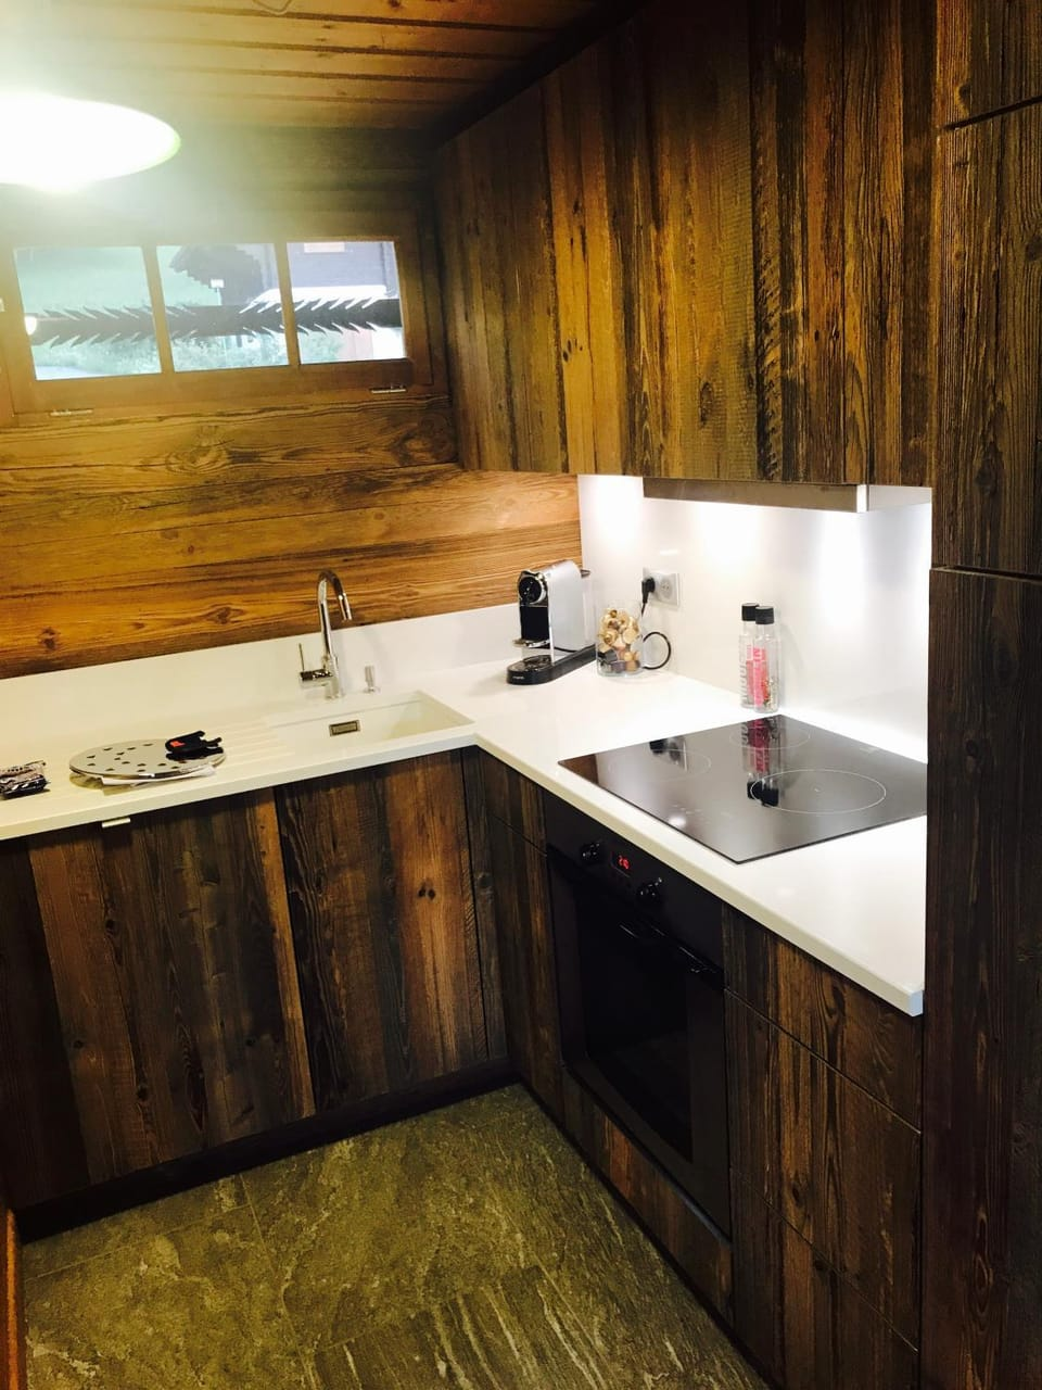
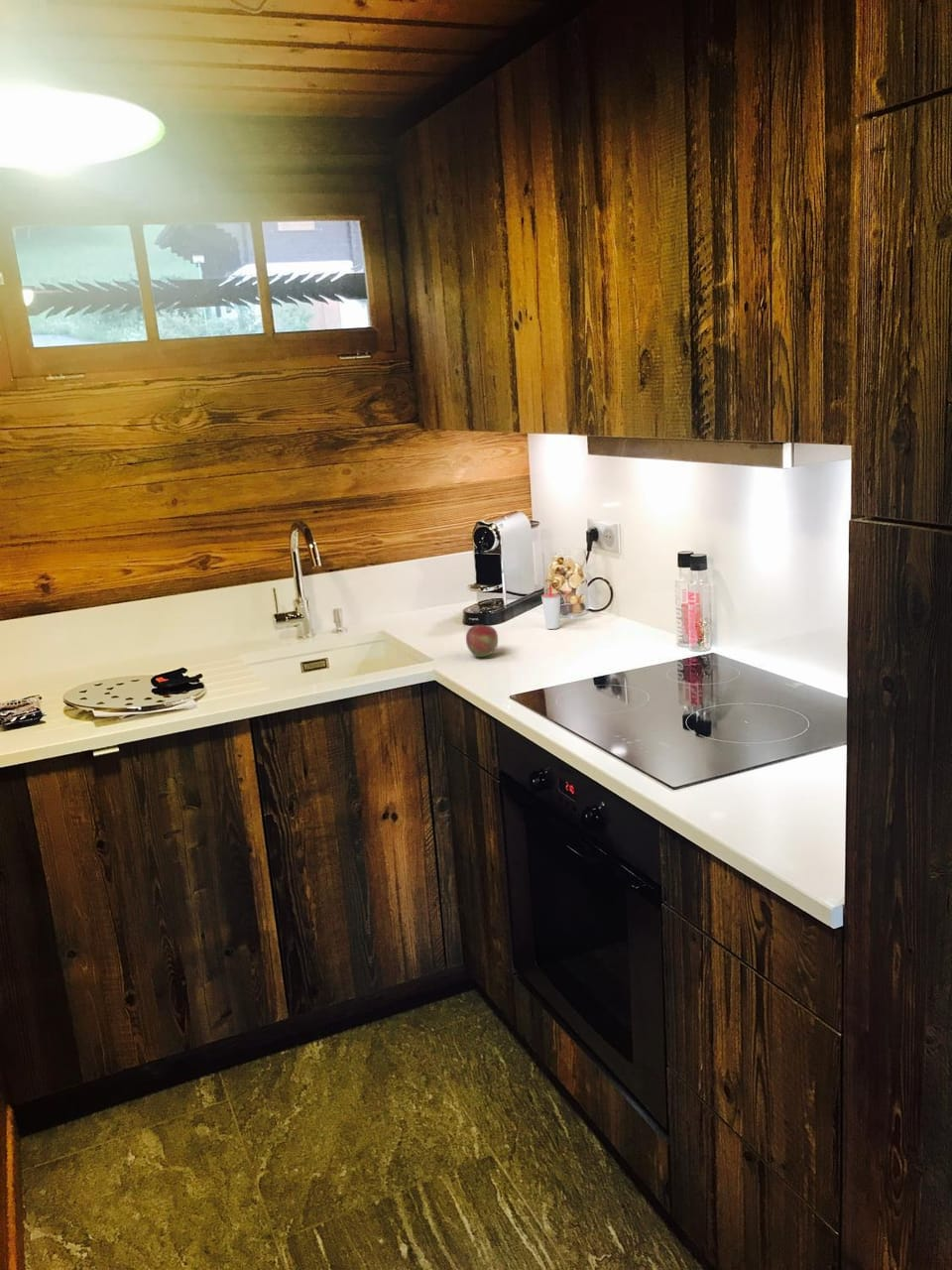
+ fruit [465,624,499,658]
+ cup [540,583,562,630]
